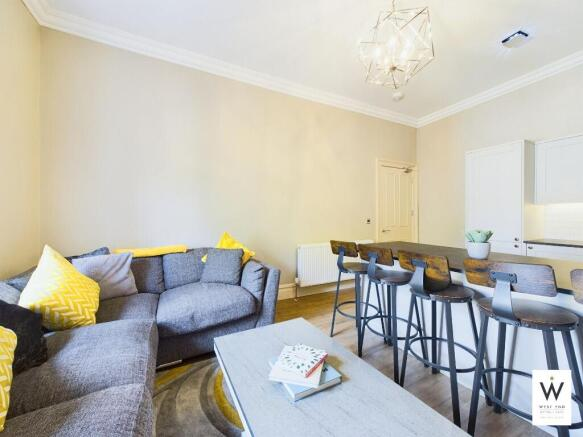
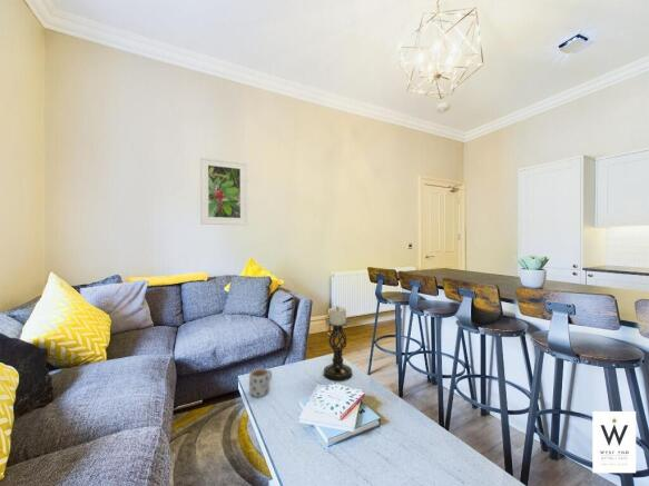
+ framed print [199,156,248,227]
+ mug [248,367,273,398]
+ candle holder [323,305,354,381]
